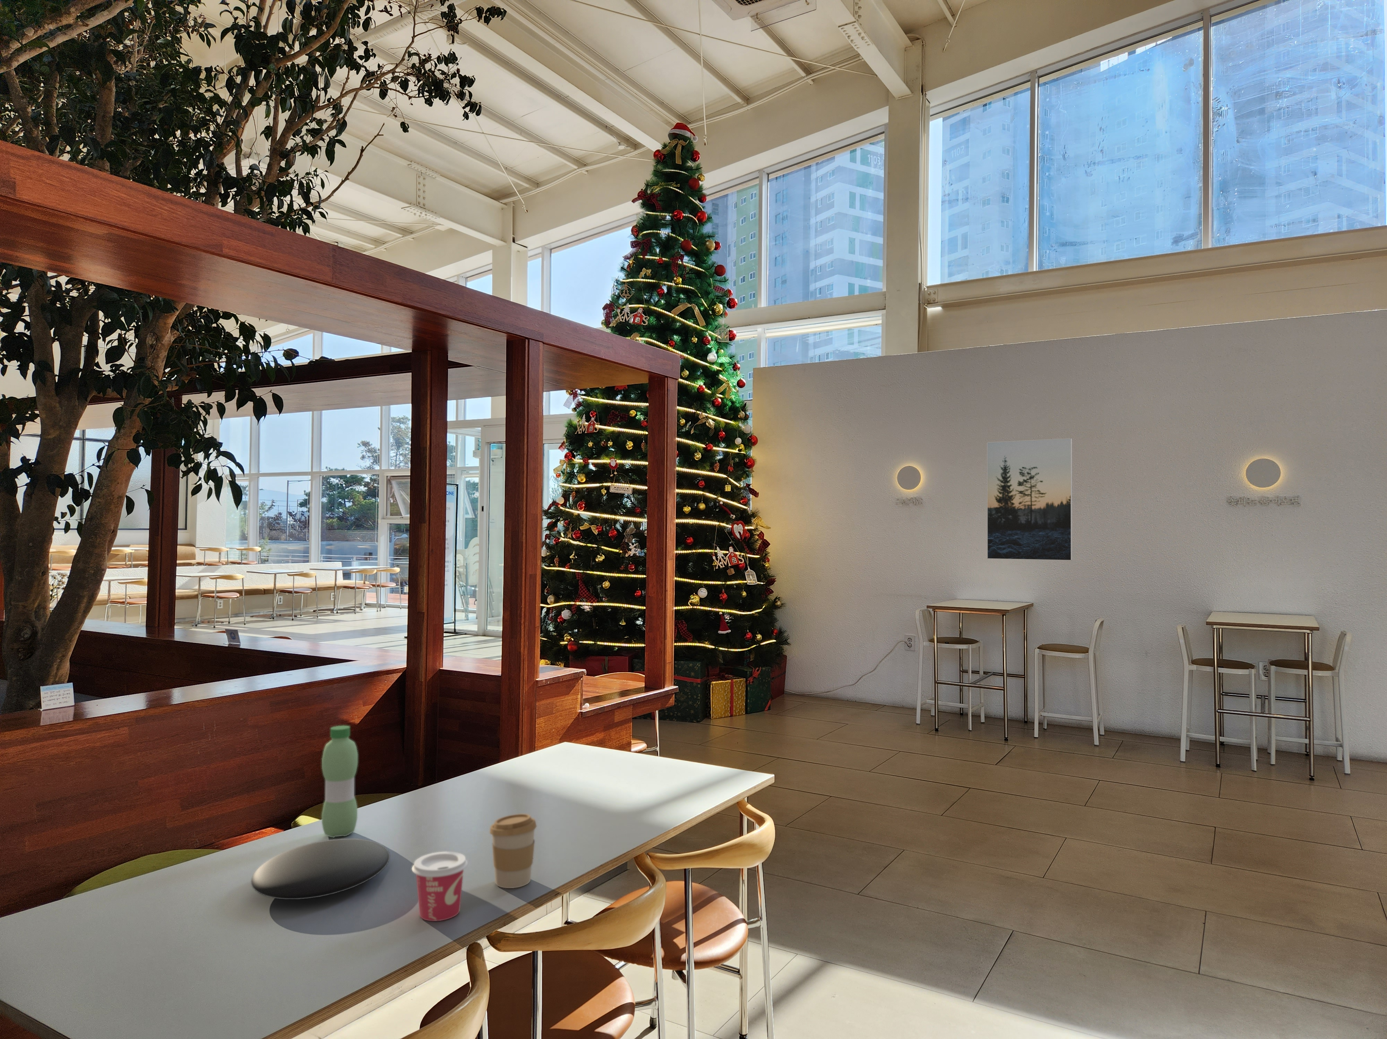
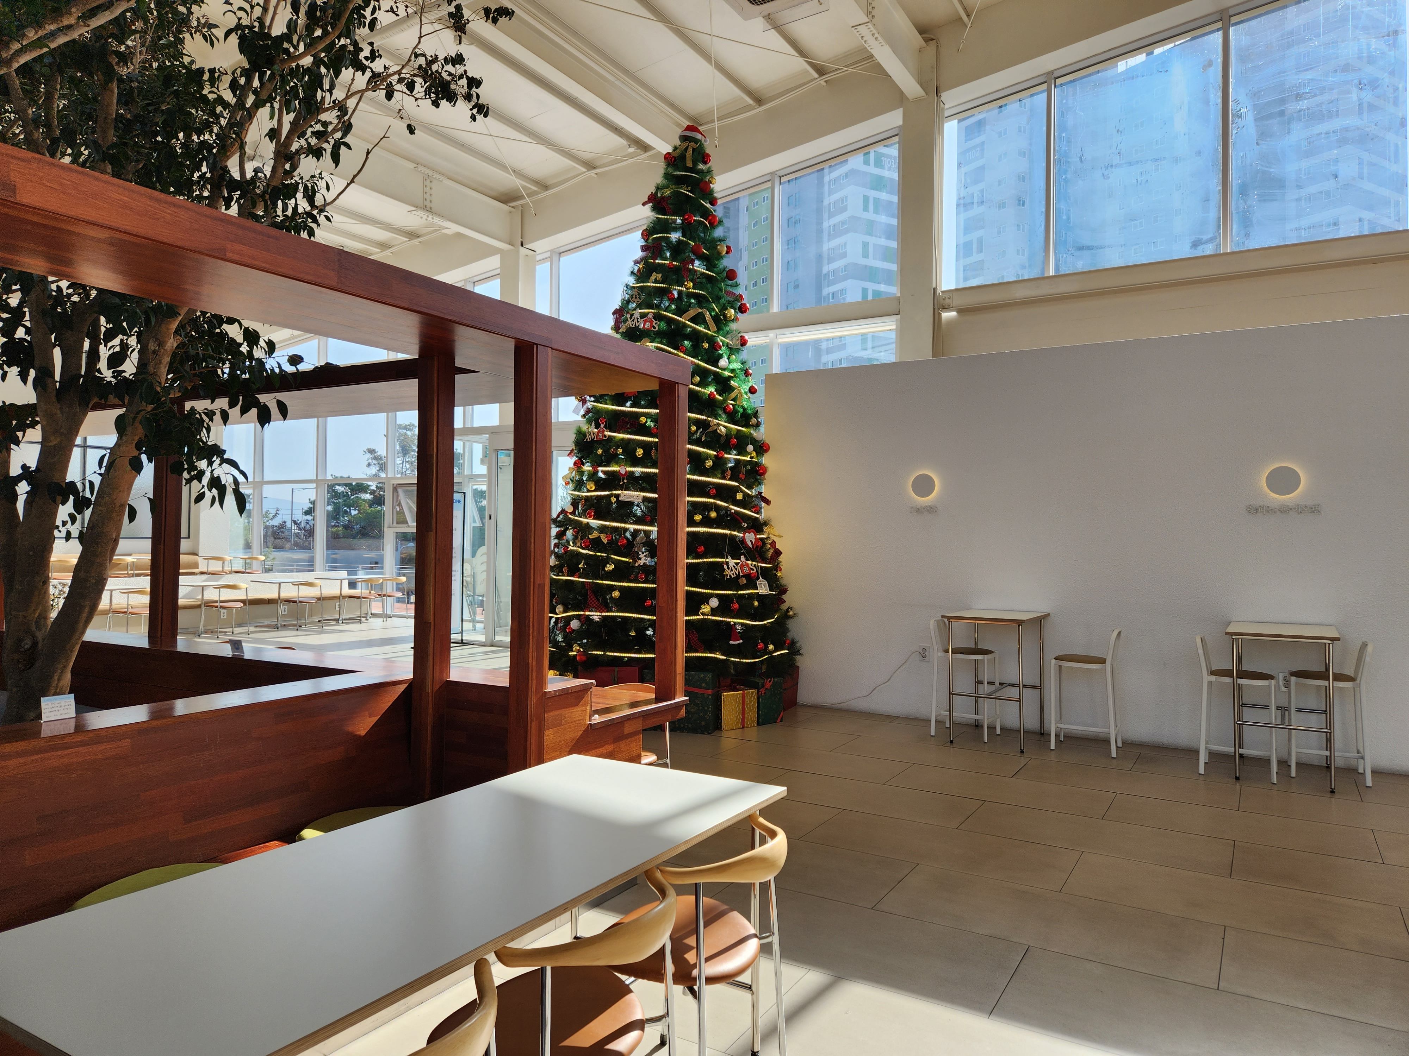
- cup [412,851,469,921]
- plate [251,838,390,899]
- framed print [986,438,1072,561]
- water bottle [321,725,358,838]
- coffee cup [489,813,536,888]
